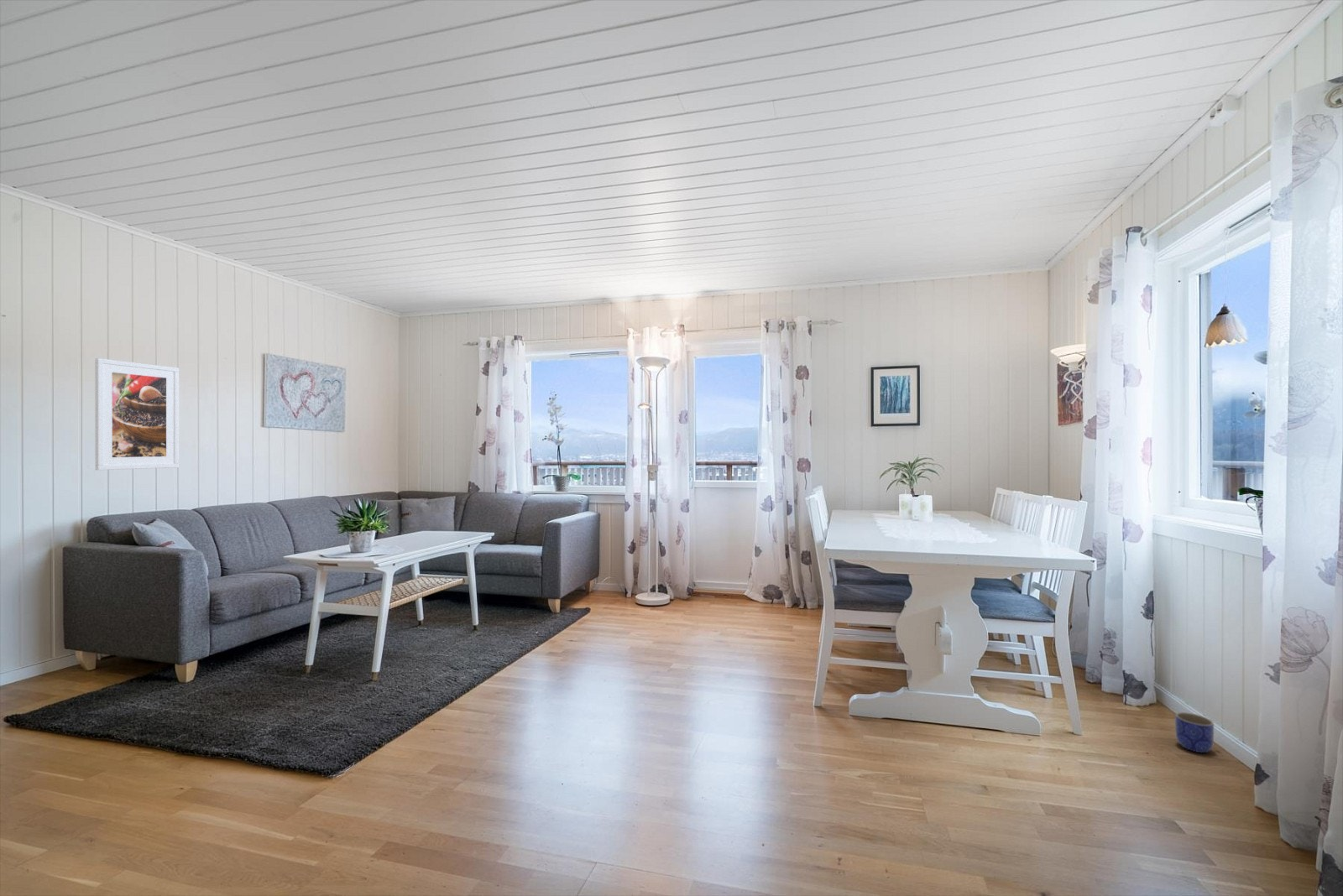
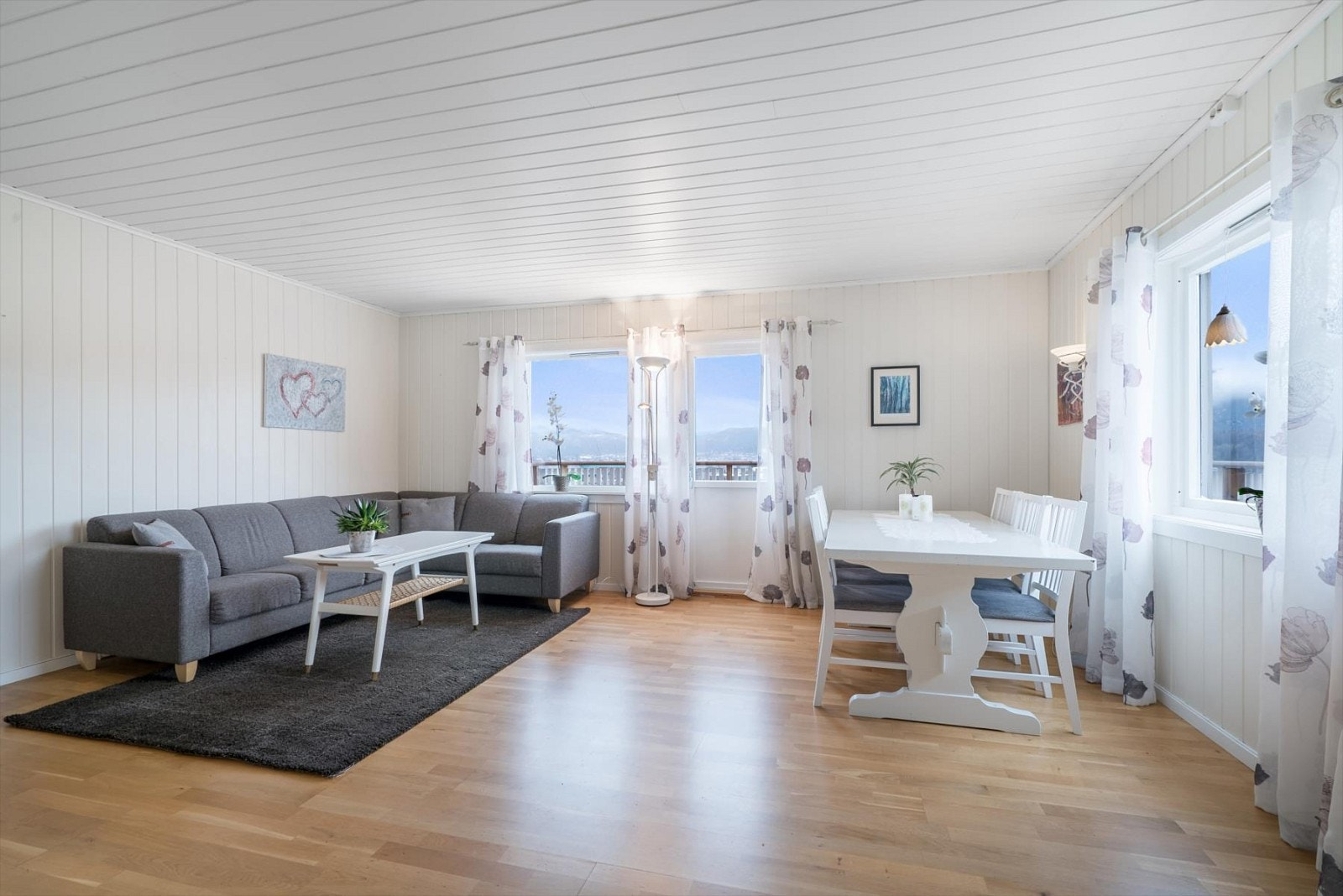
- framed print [94,357,180,471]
- planter [1174,711,1215,753]
